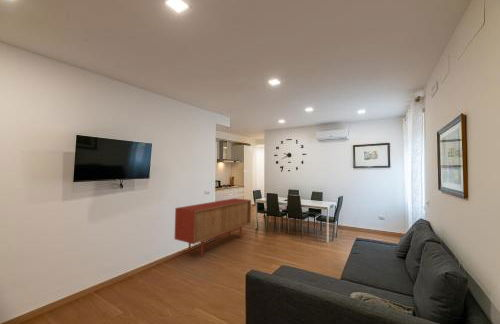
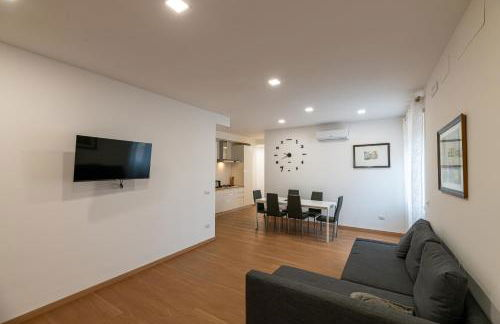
- sideboard [173,197,252,258]
